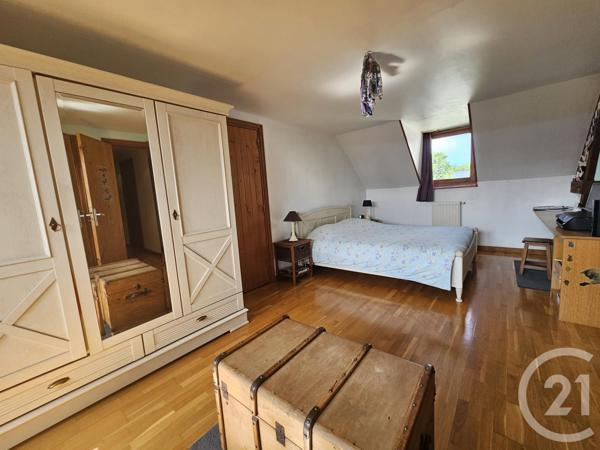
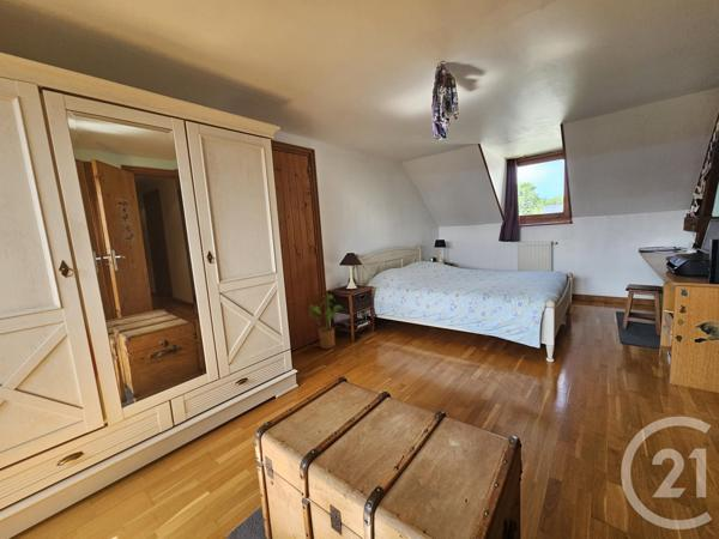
+ house plant [308,293,344,350]
